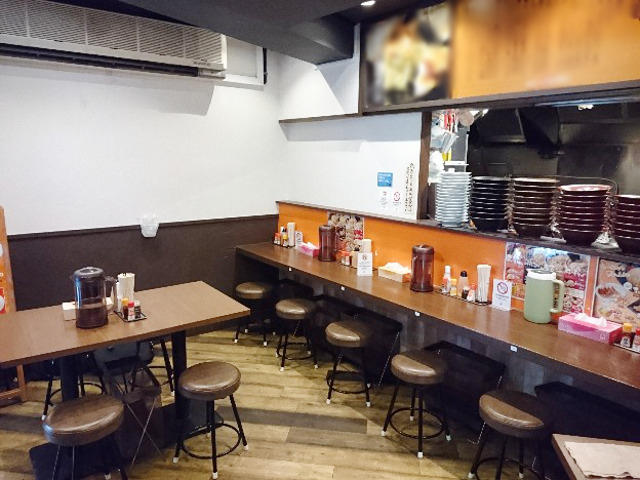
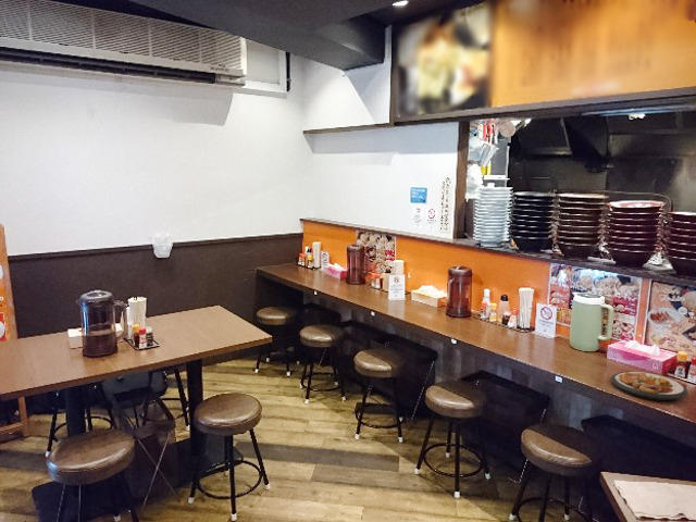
+ plate [610,371,688,401]
